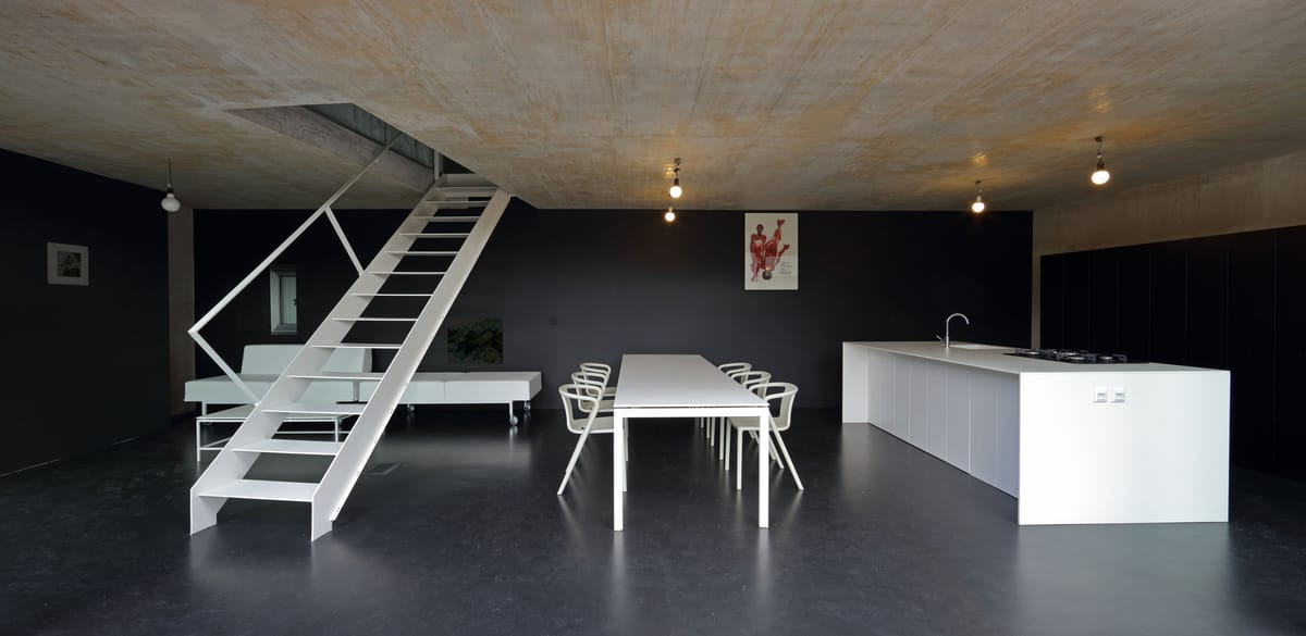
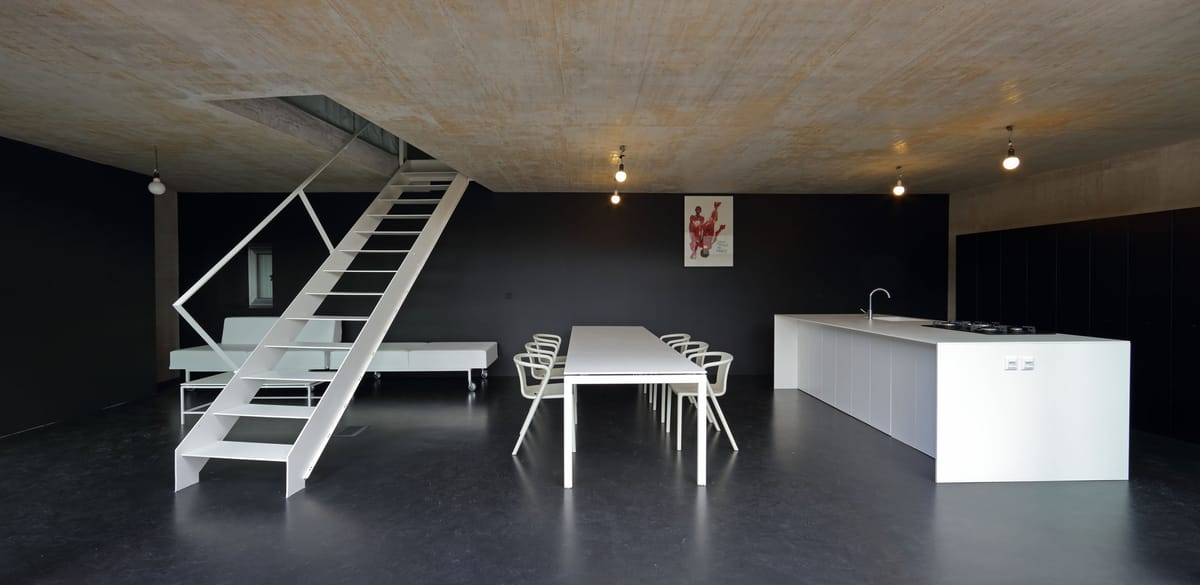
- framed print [47,241,89,286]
- wall art [446,316,504,365]
